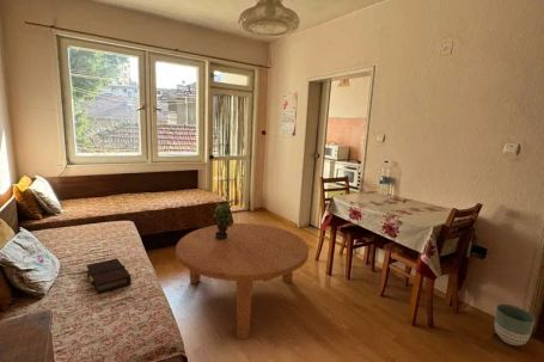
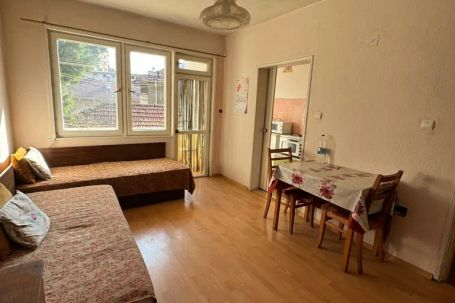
- book [86,257,133,295]
- coffee table [175,222,310,340]
- potted plant [213,198,236,240]
- planter [494,303,537,346]
